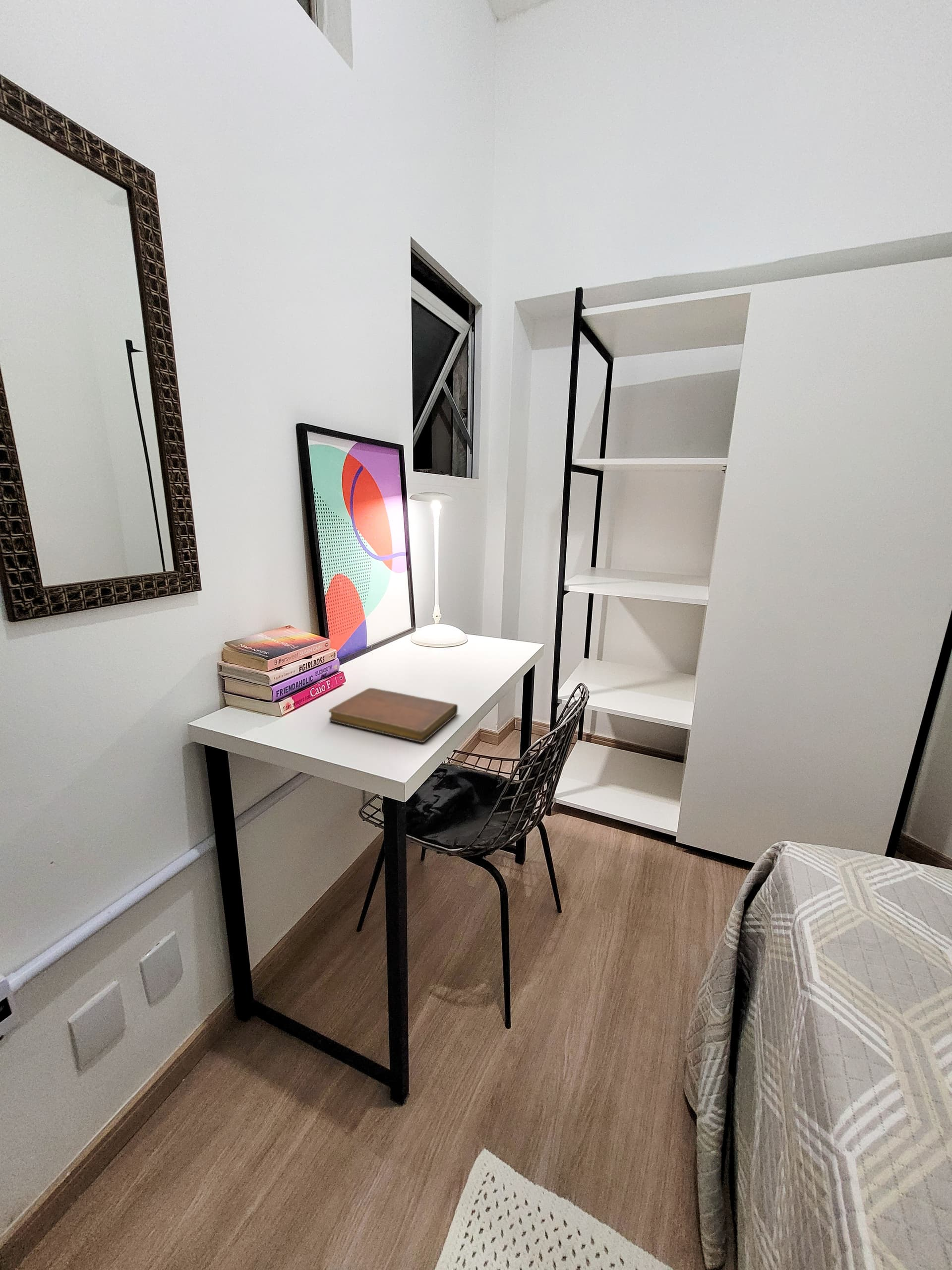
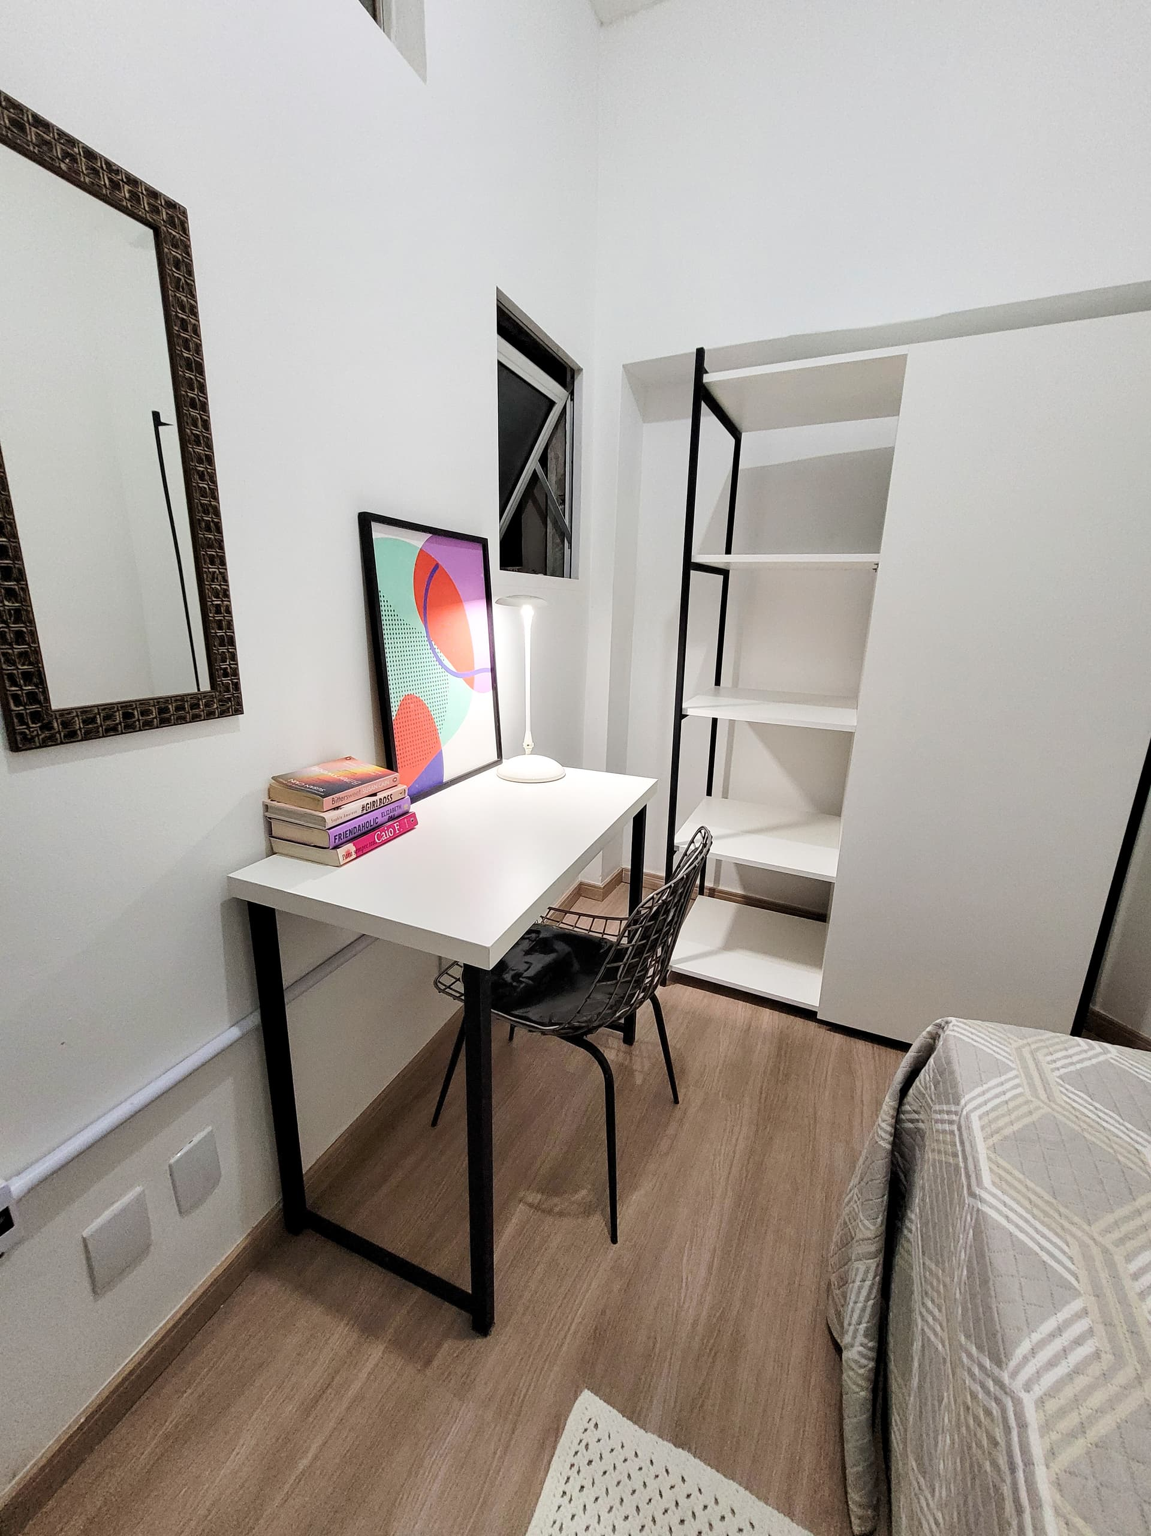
- notebook [328,688,458,743]
